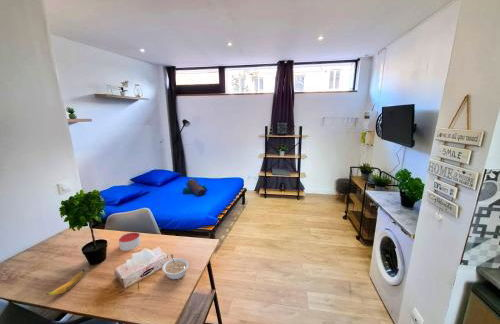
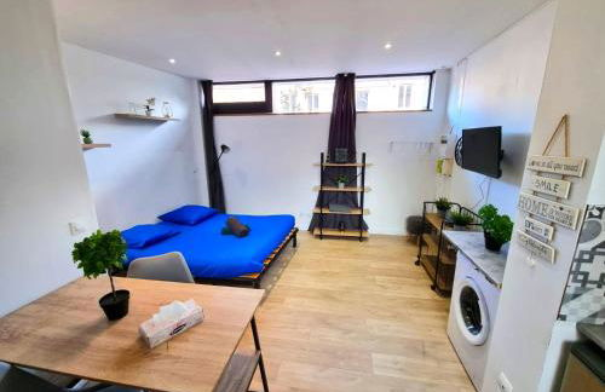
- candle [118,231,142,252]
- legume [161,253,190,281]
- banana [45,268,85,296]
